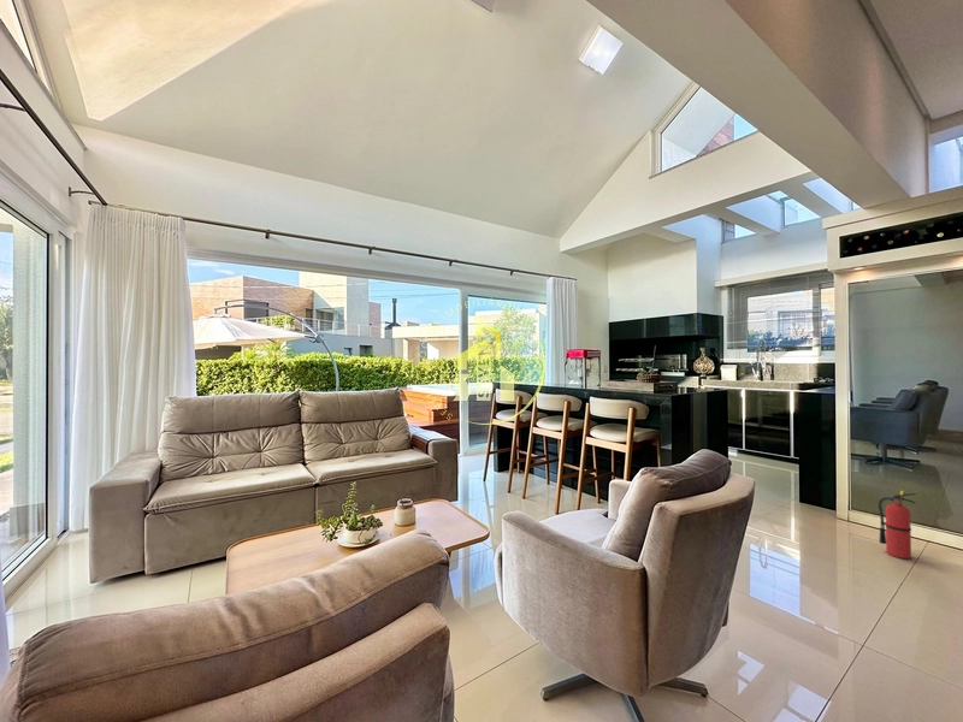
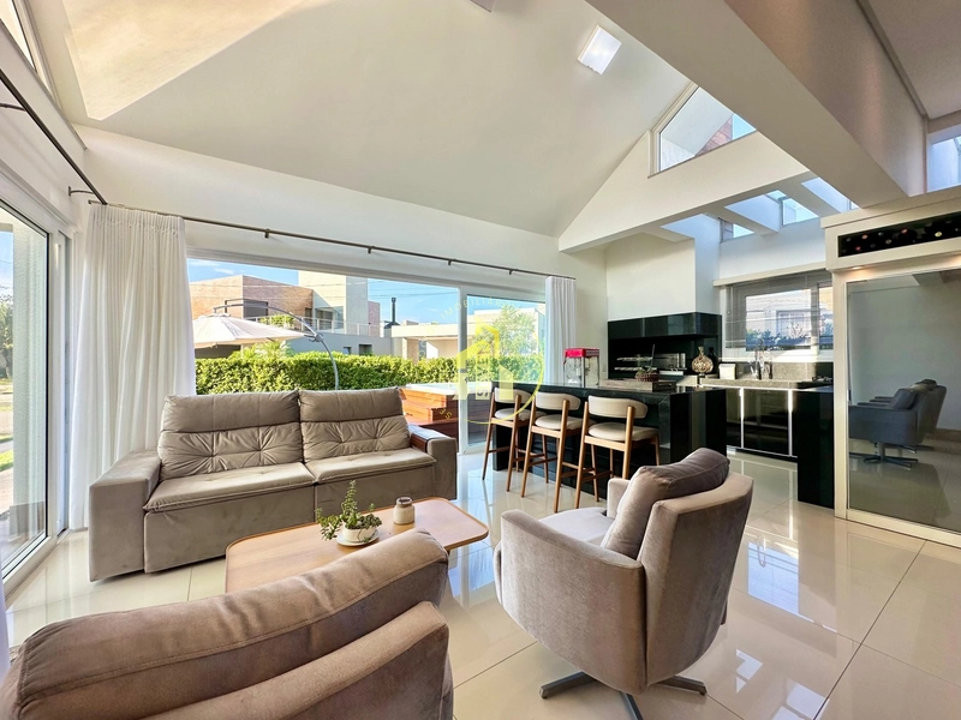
- fire extinguisher [878,490,917,560]
